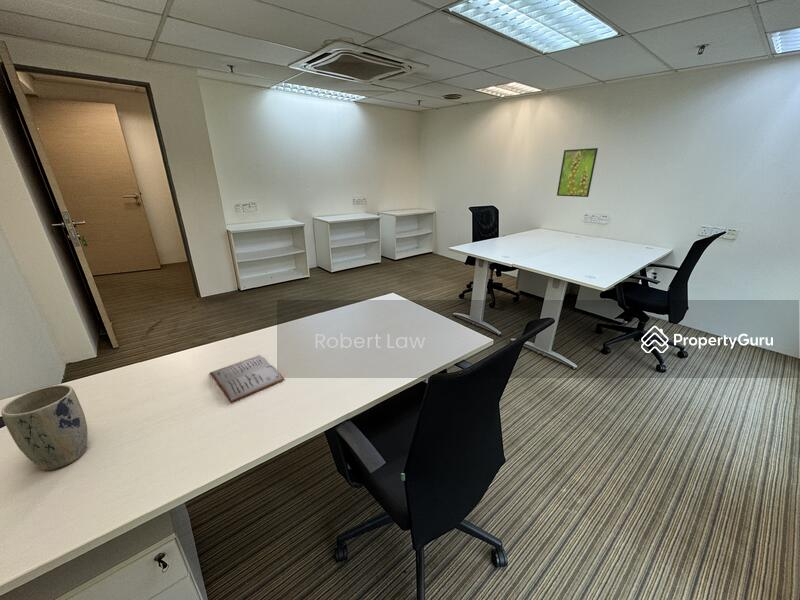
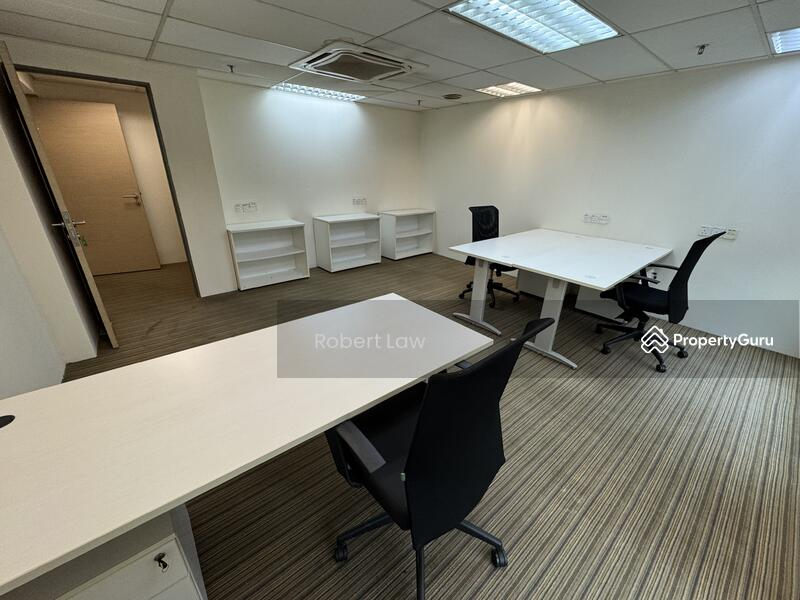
- plant pot [0,384,89,471]
- diary [209,354,286,403]
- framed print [556,147,599,198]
